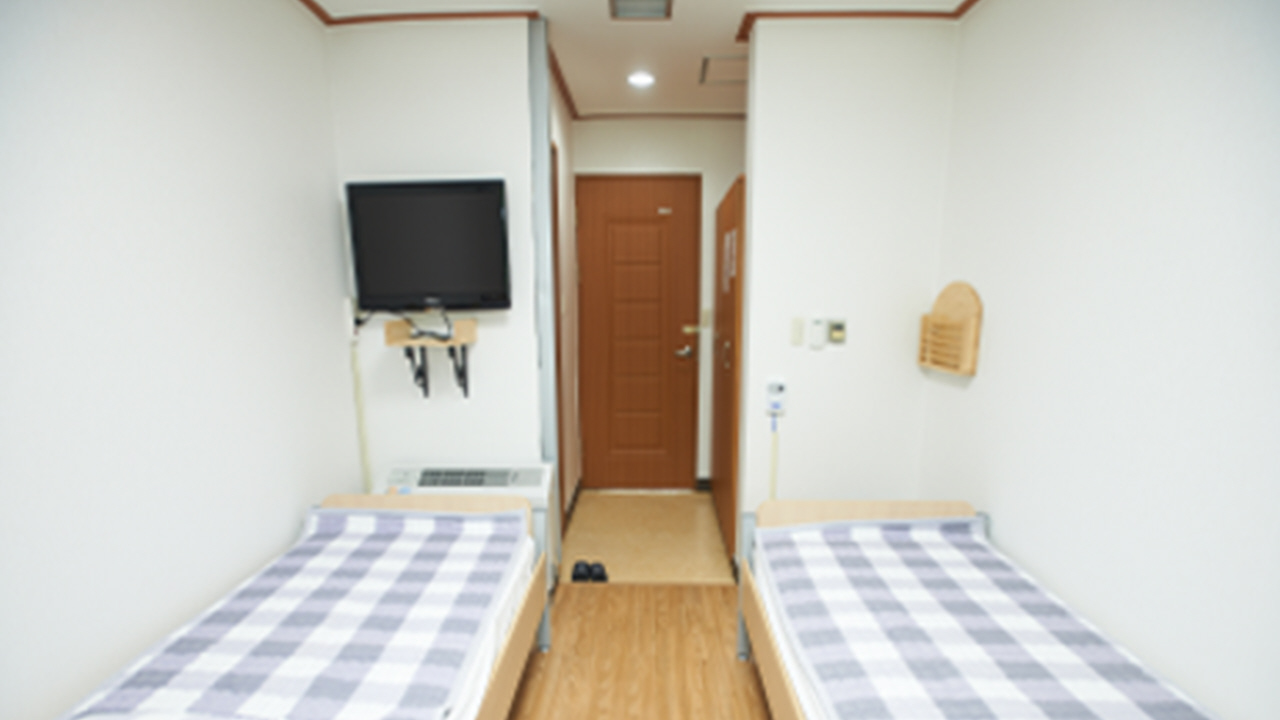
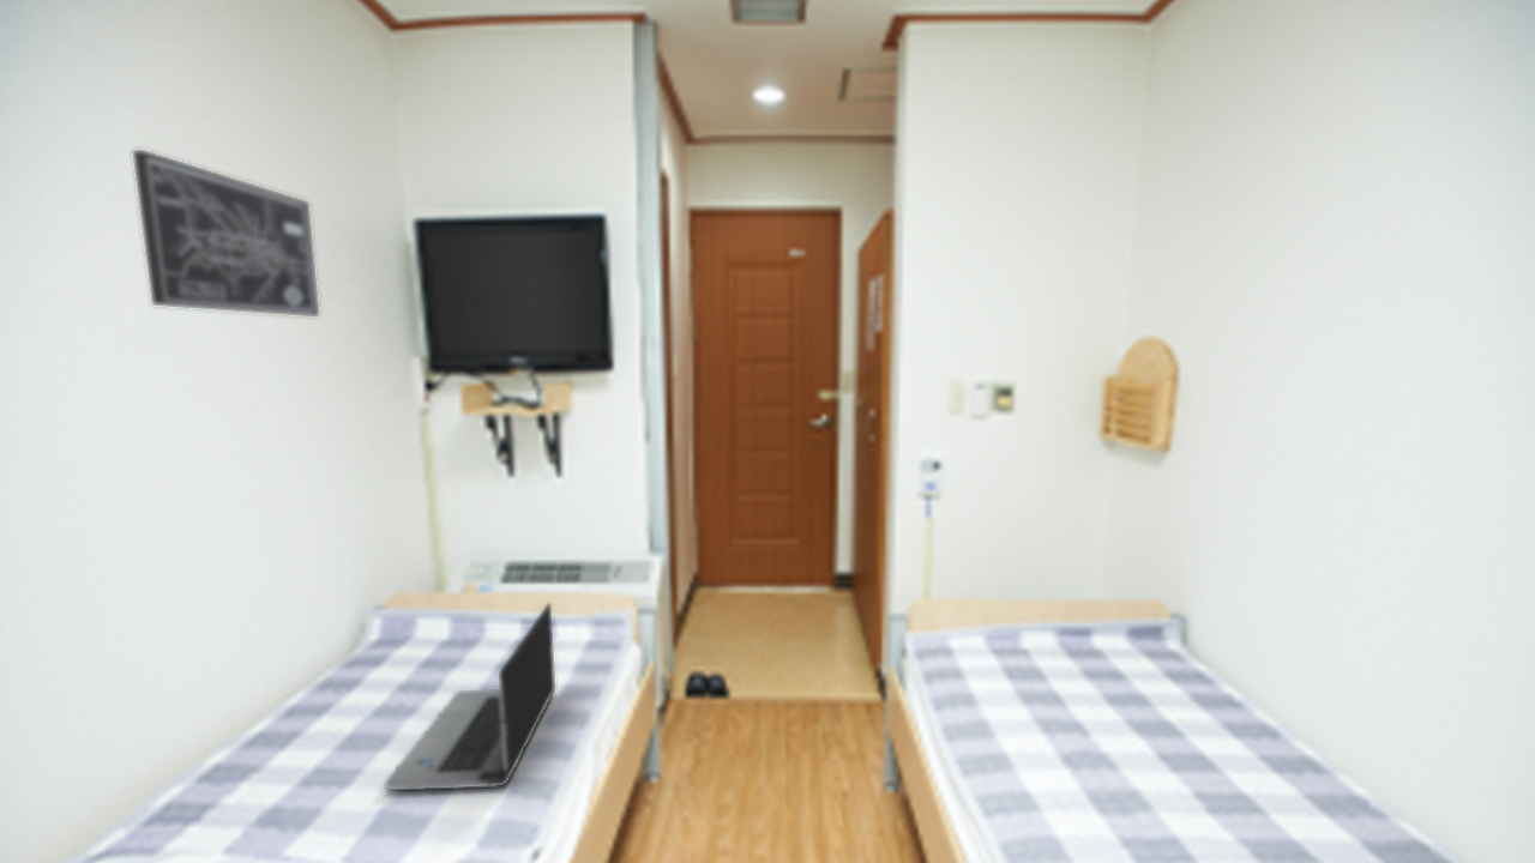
+ laptop computer [383,601,556,791]
+ wall art [132,149,320,318]
